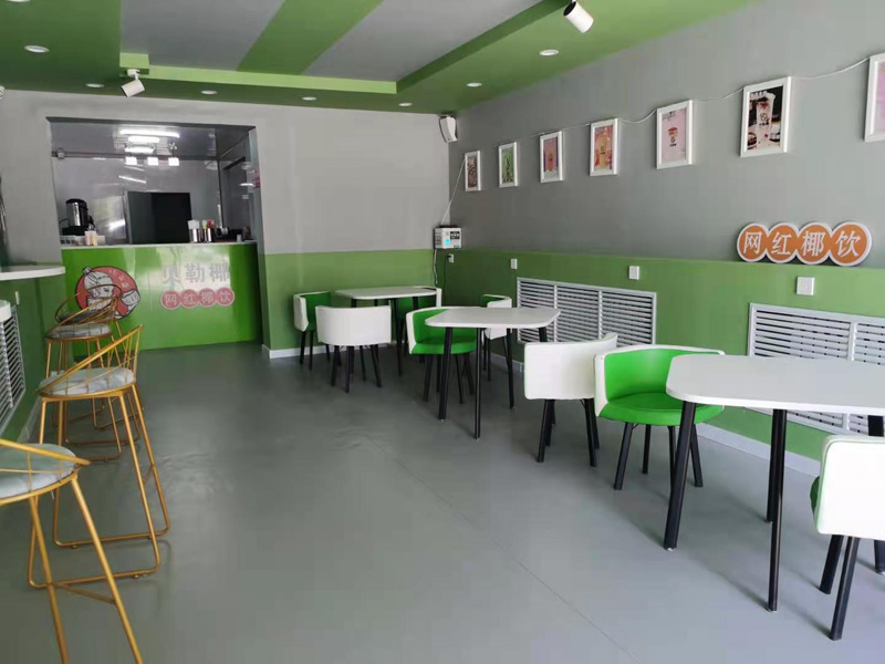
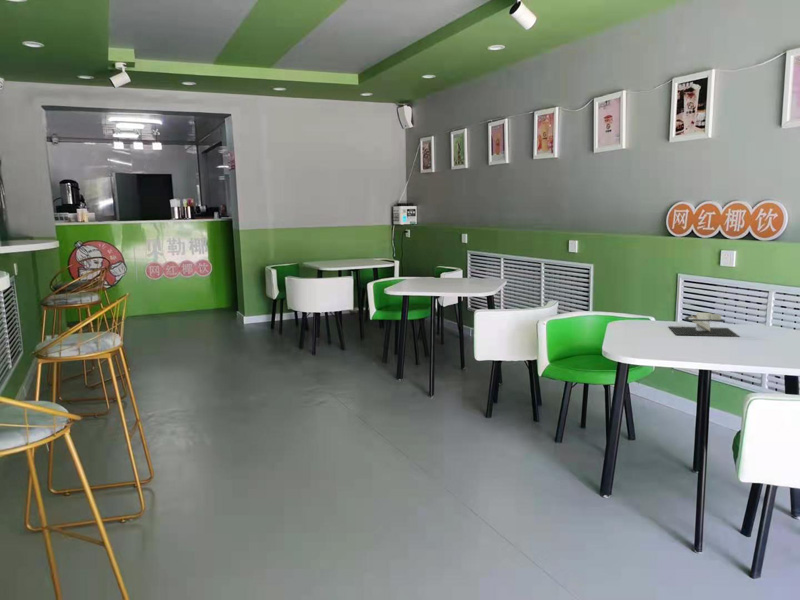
+ napkin holder [667,311,741,338]
